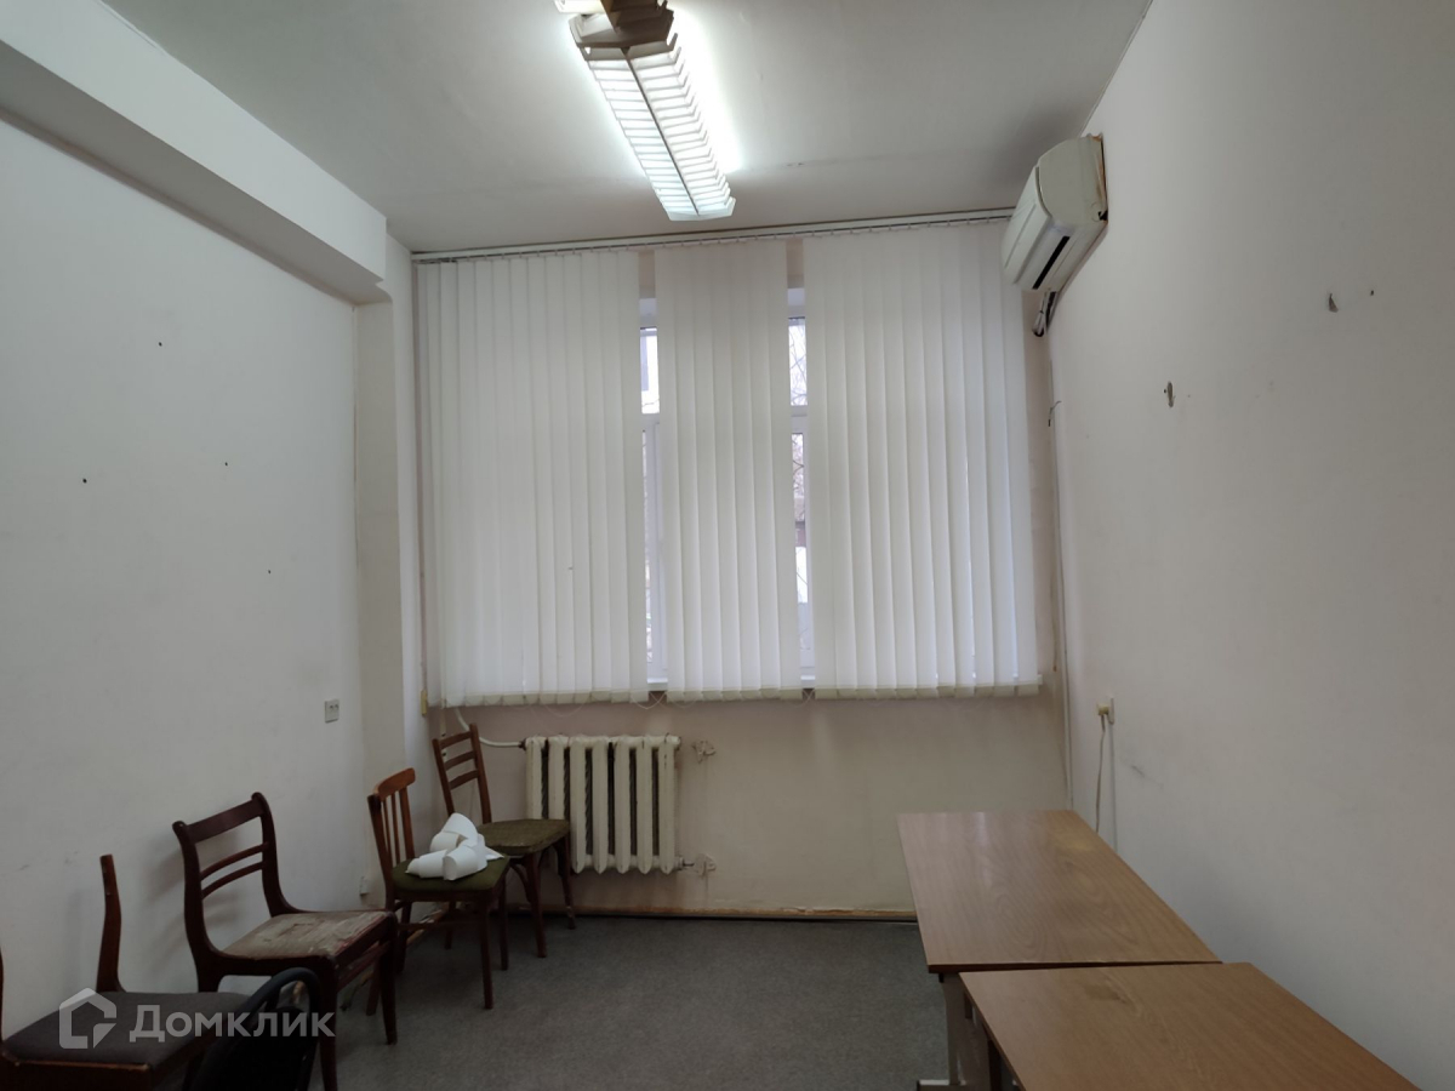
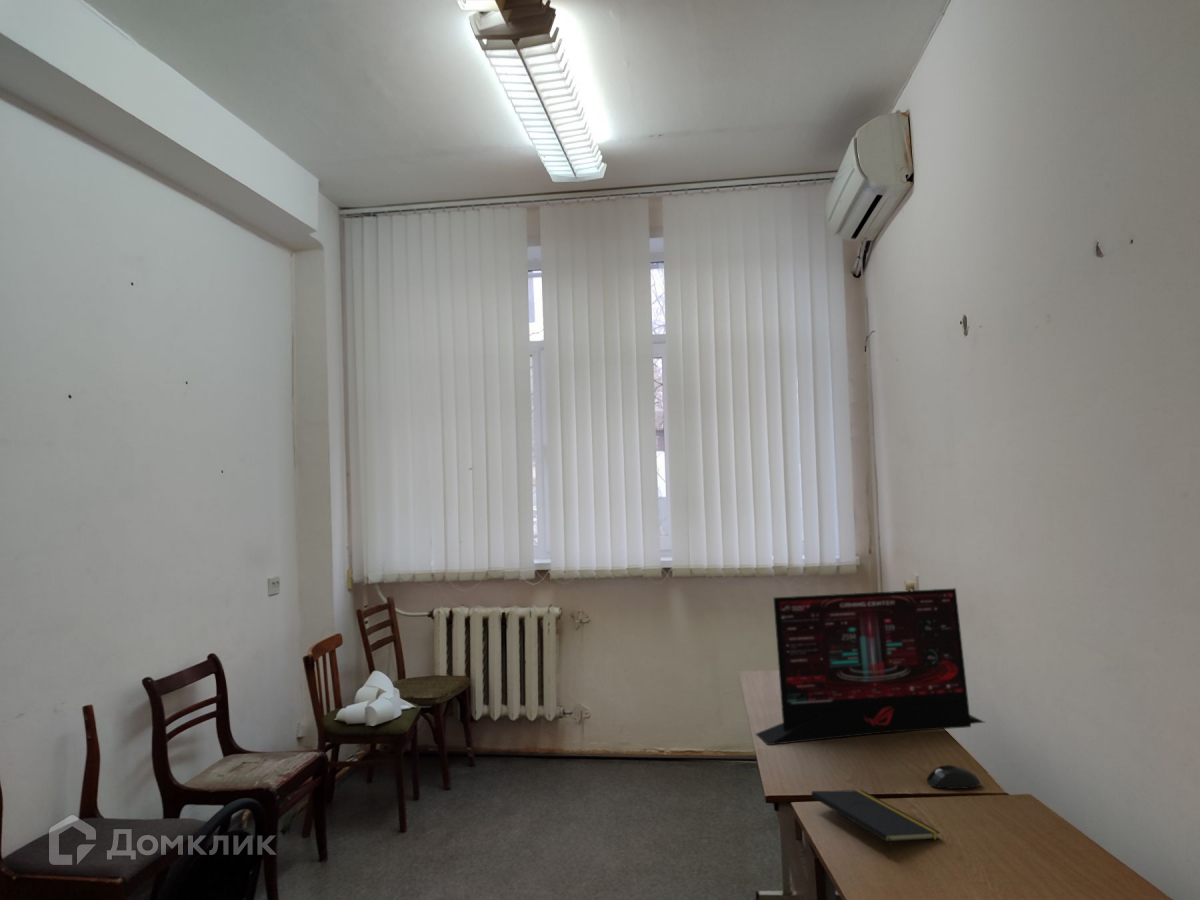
+ notepad [810,789,941,859]
+ mouse [926,764,981,790]
+ monitor [755,587,985,746]
